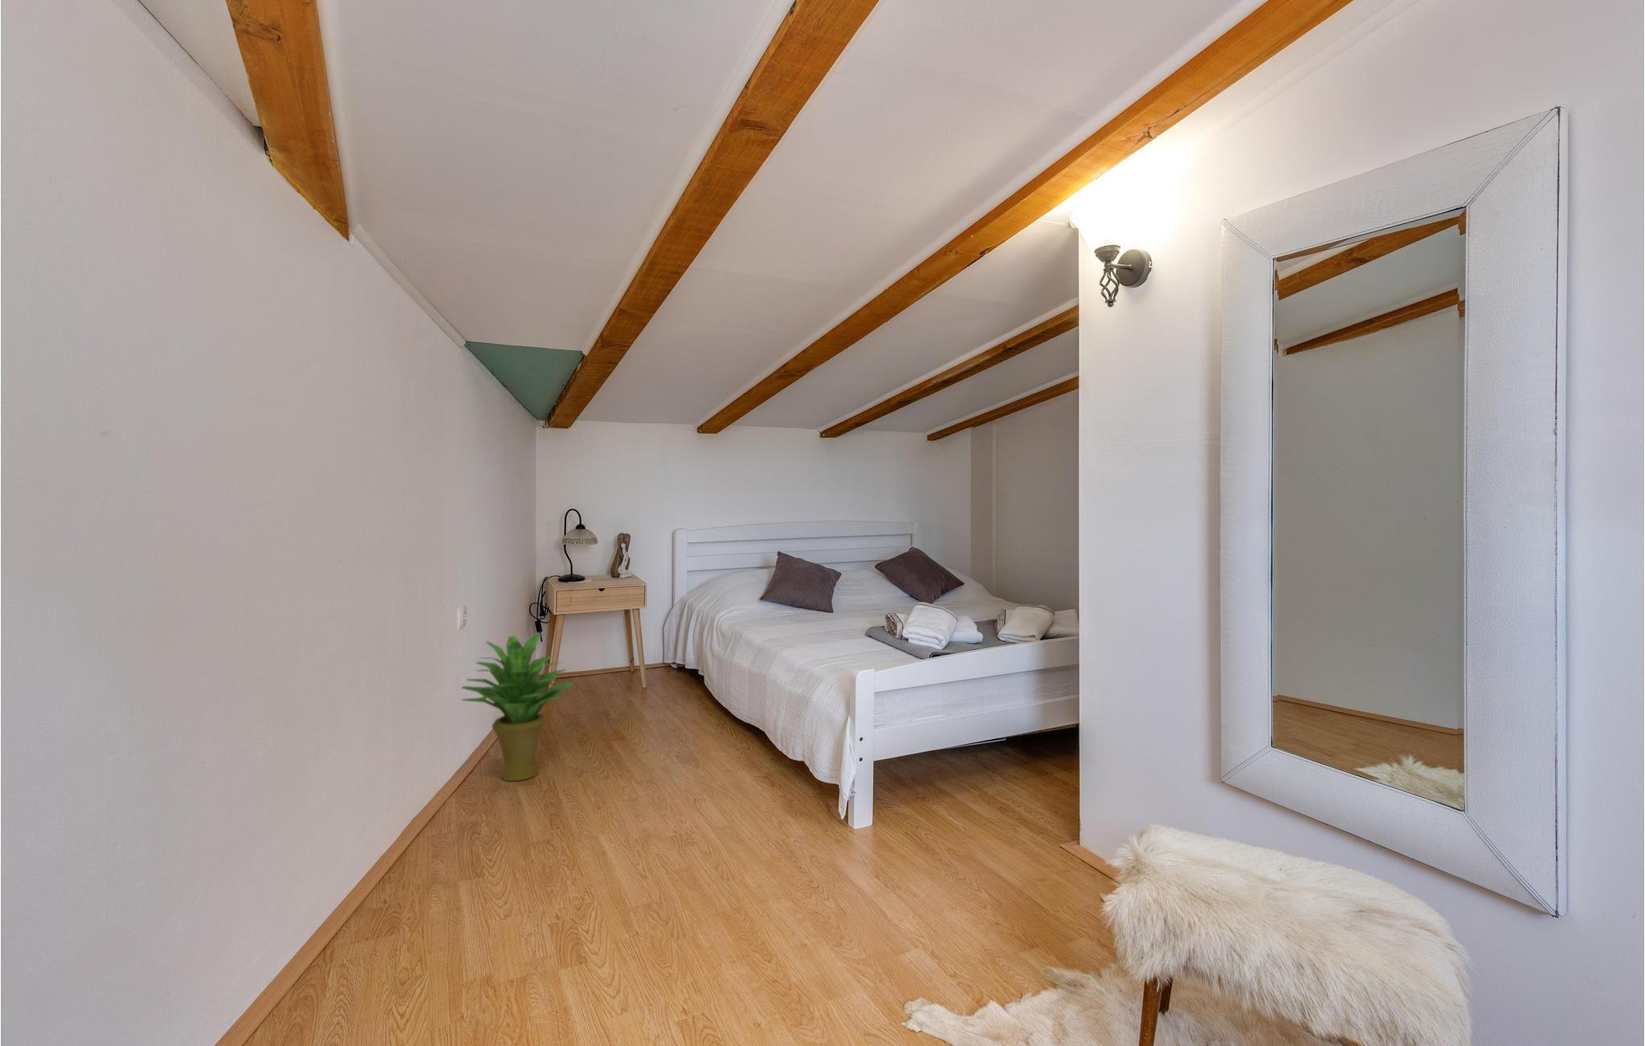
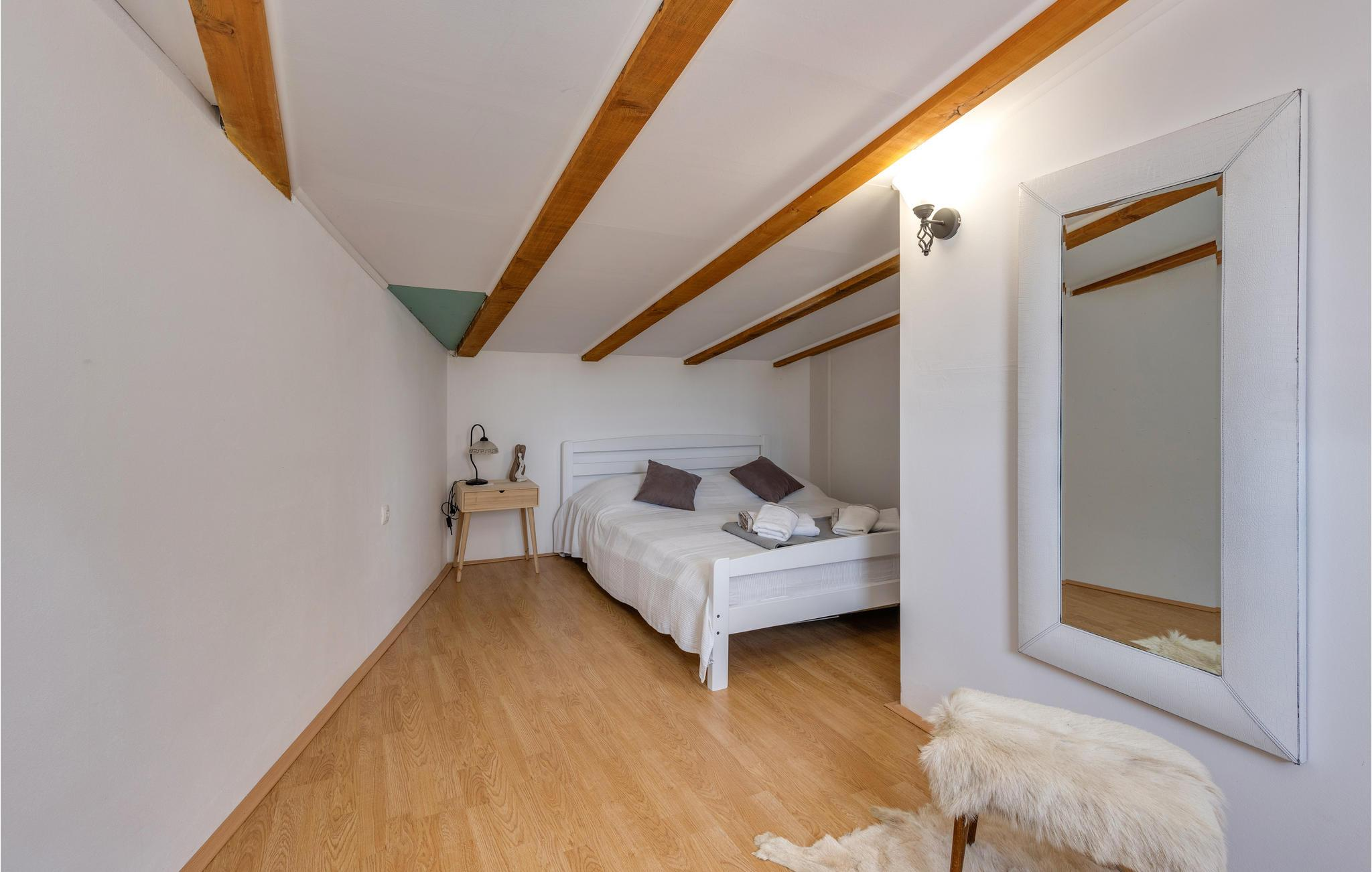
- potted plant [460,632,576,782]
